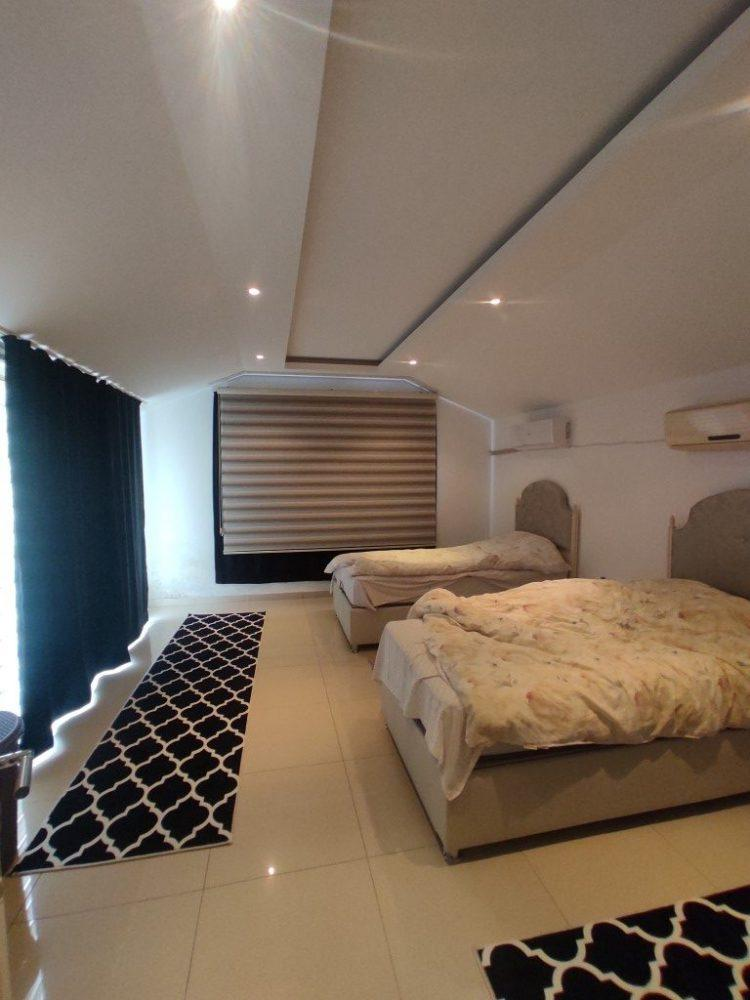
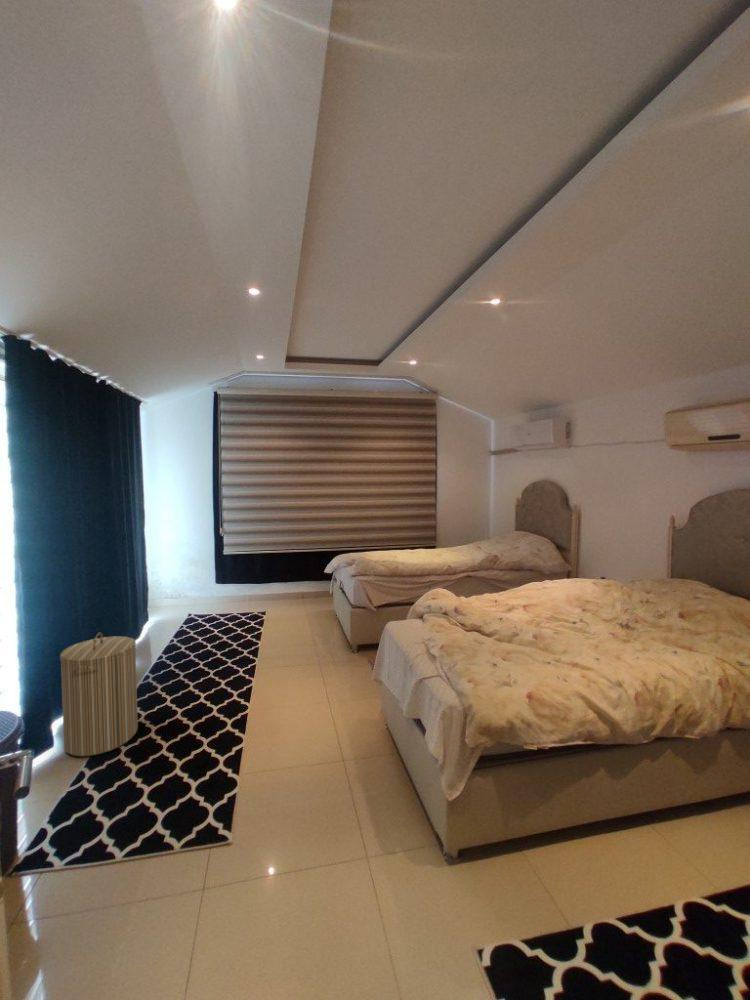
+ laundry hamper [59,631,139,757]
